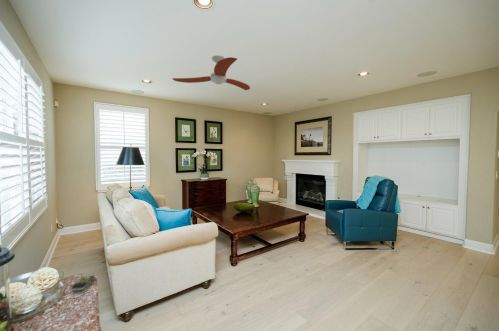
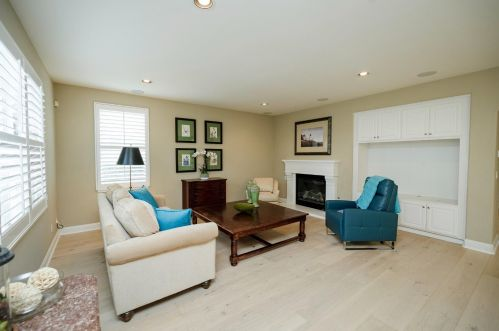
- ceiling fan [171,54,251,91]
- remote control [70,274,96,292]
